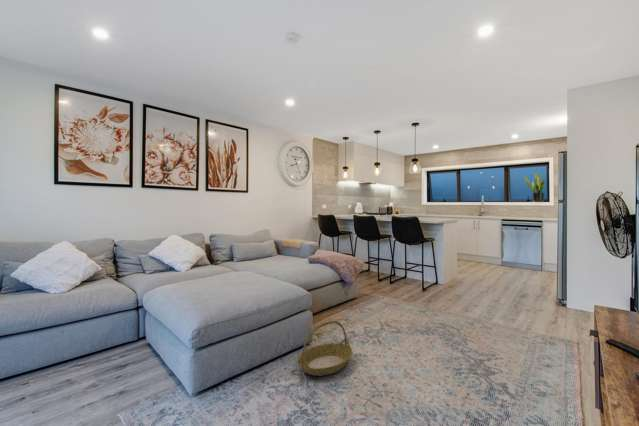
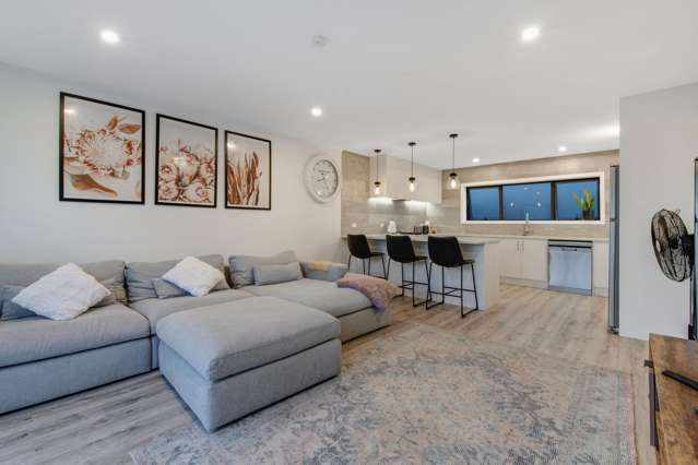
- basket [296,320,353,377]
